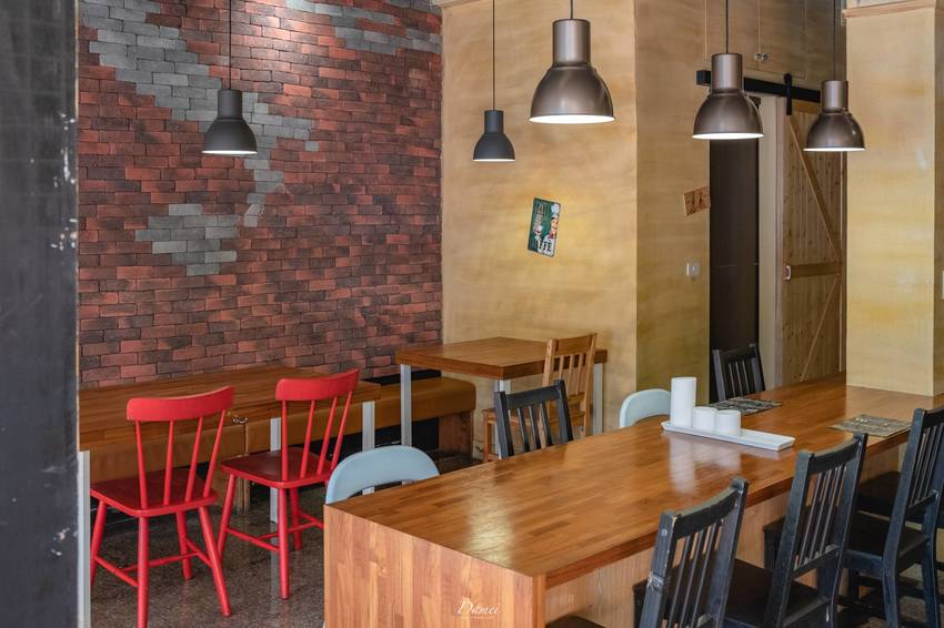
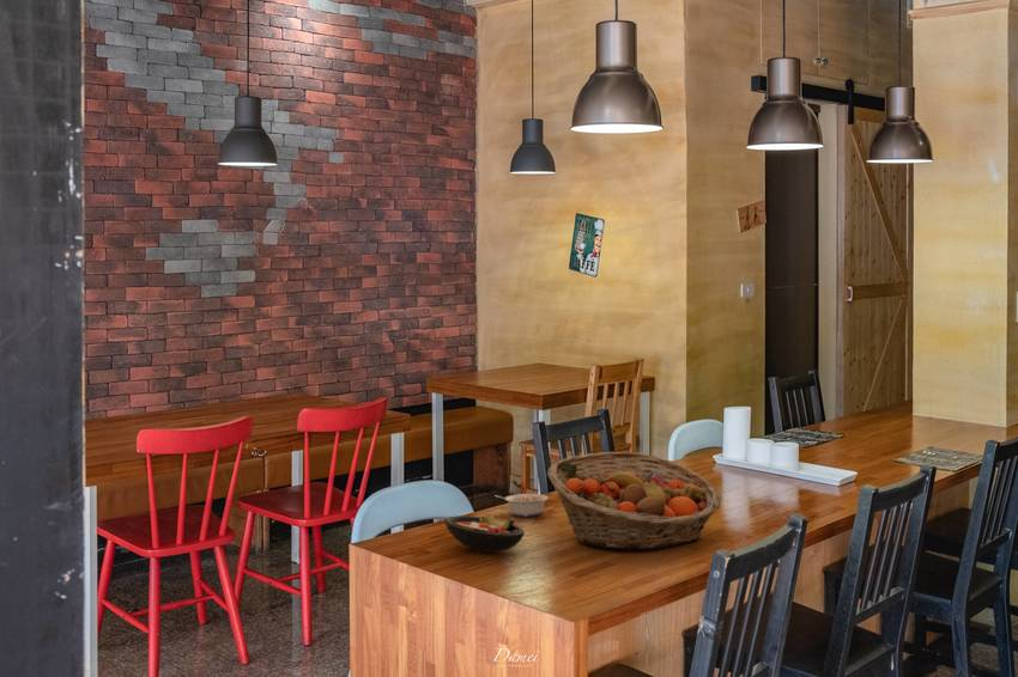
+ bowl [443,512,526,554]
+ legume [495,493,550,518]
+ fruit basket [546,451,722,550]
